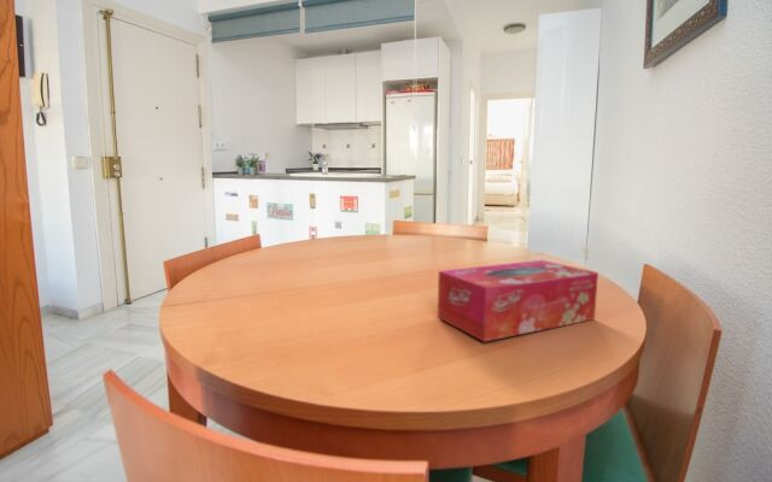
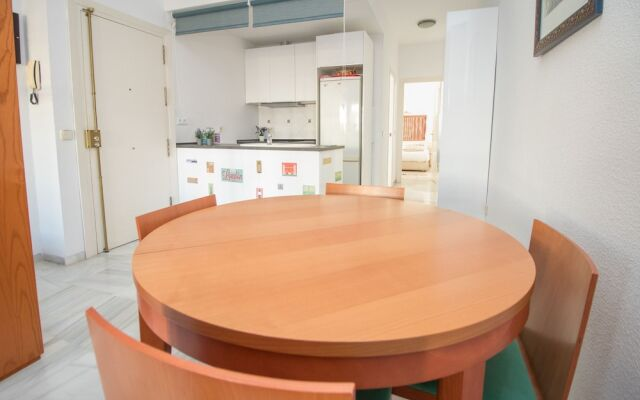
- tissue box [437,259,600,342]
